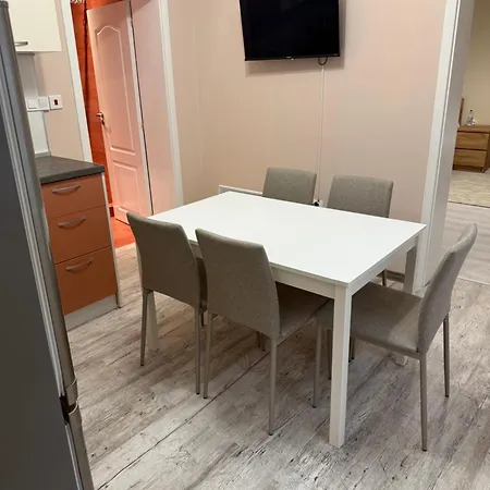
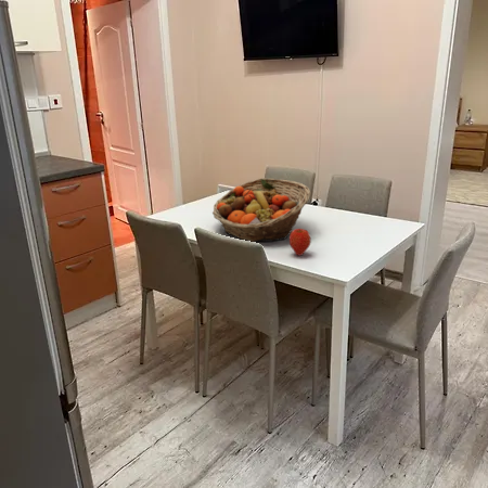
+ fruit basket [211,178,311,243]
+ apple [288,228,312,257]
